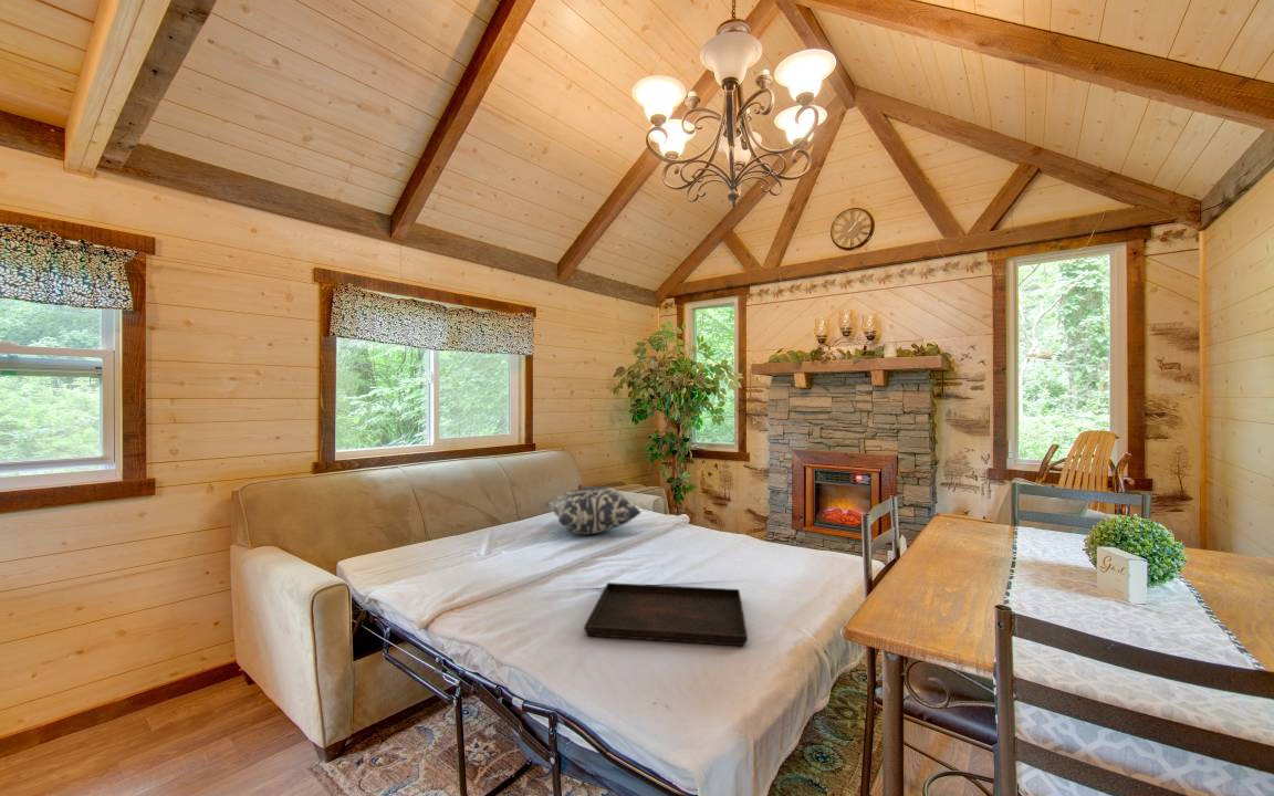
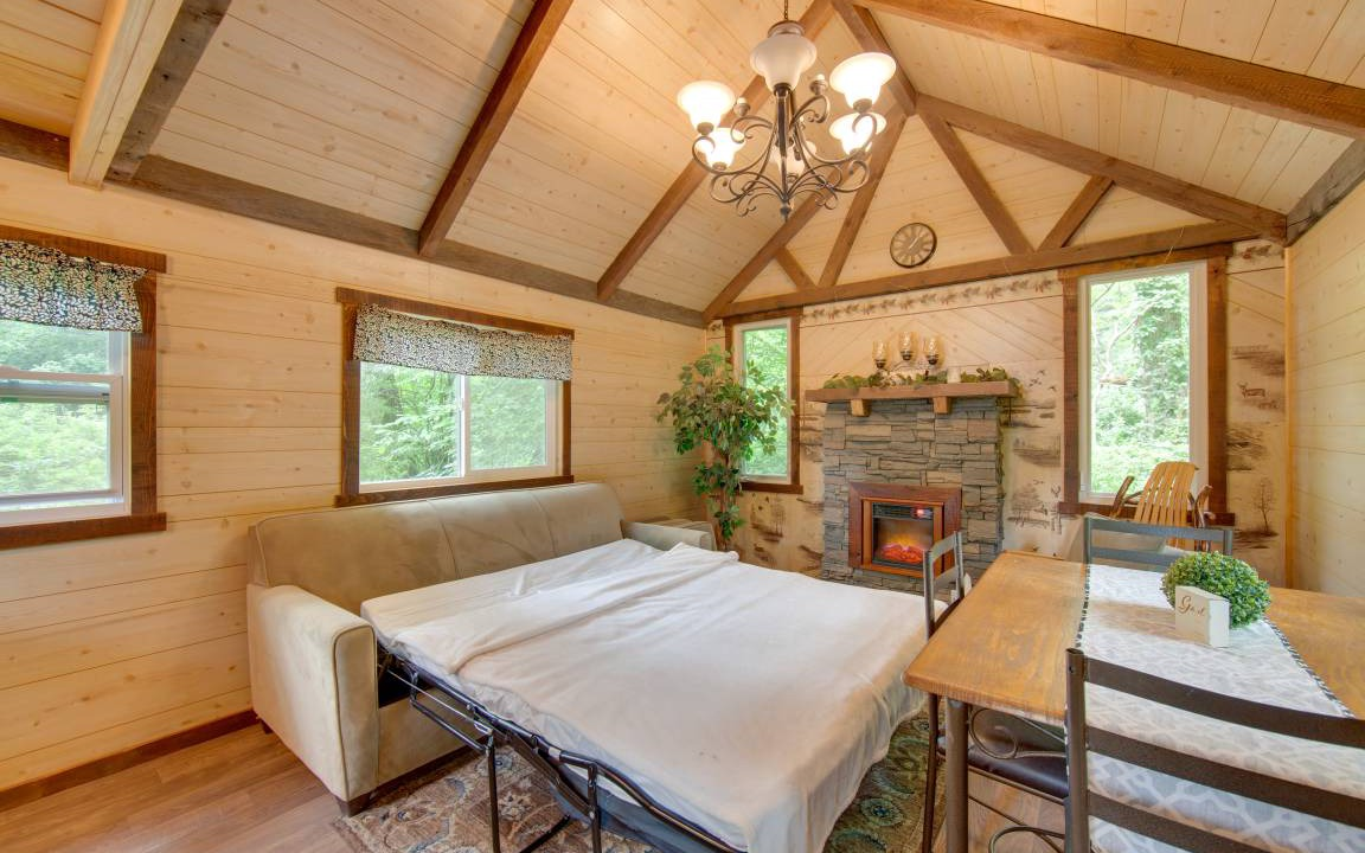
- serving tray [583,582,749,647]
- cushion [545,485,643,536]
